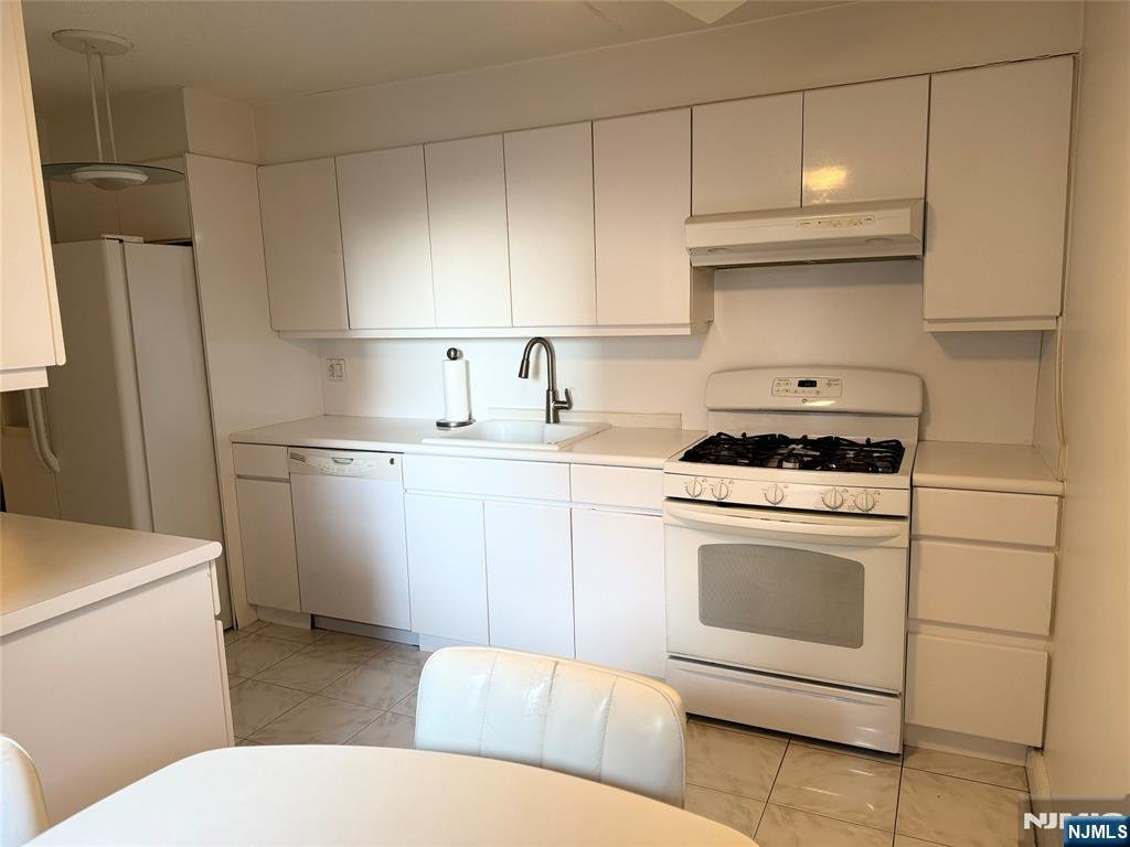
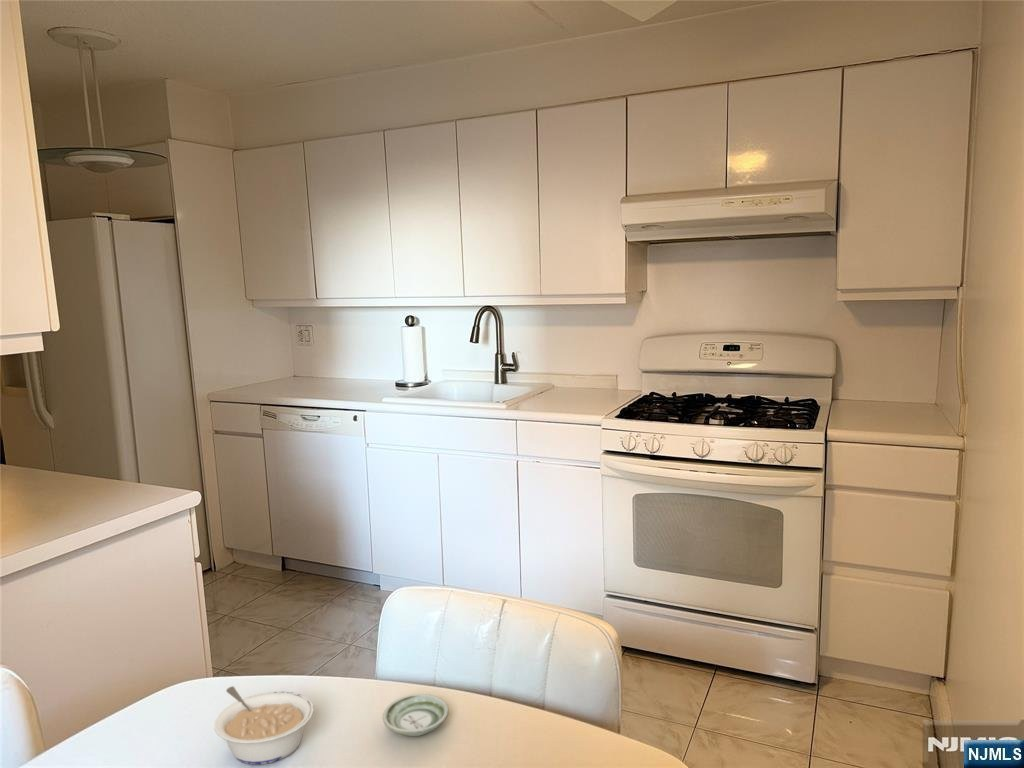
+ saucer [382,693,449,737]
+ legume [213,685,315,766]
